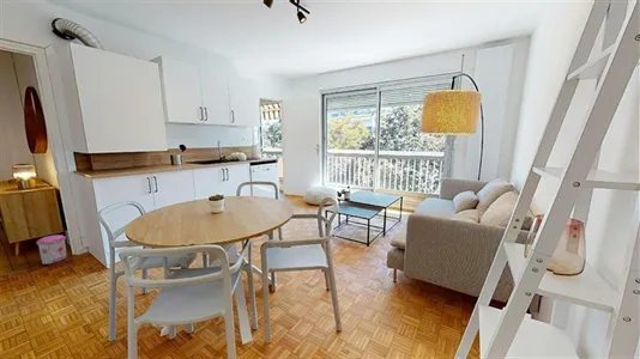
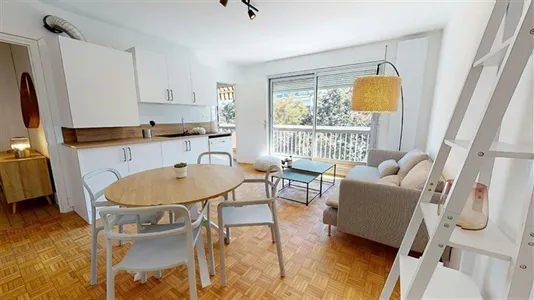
- trash can [35,235,68,266]
